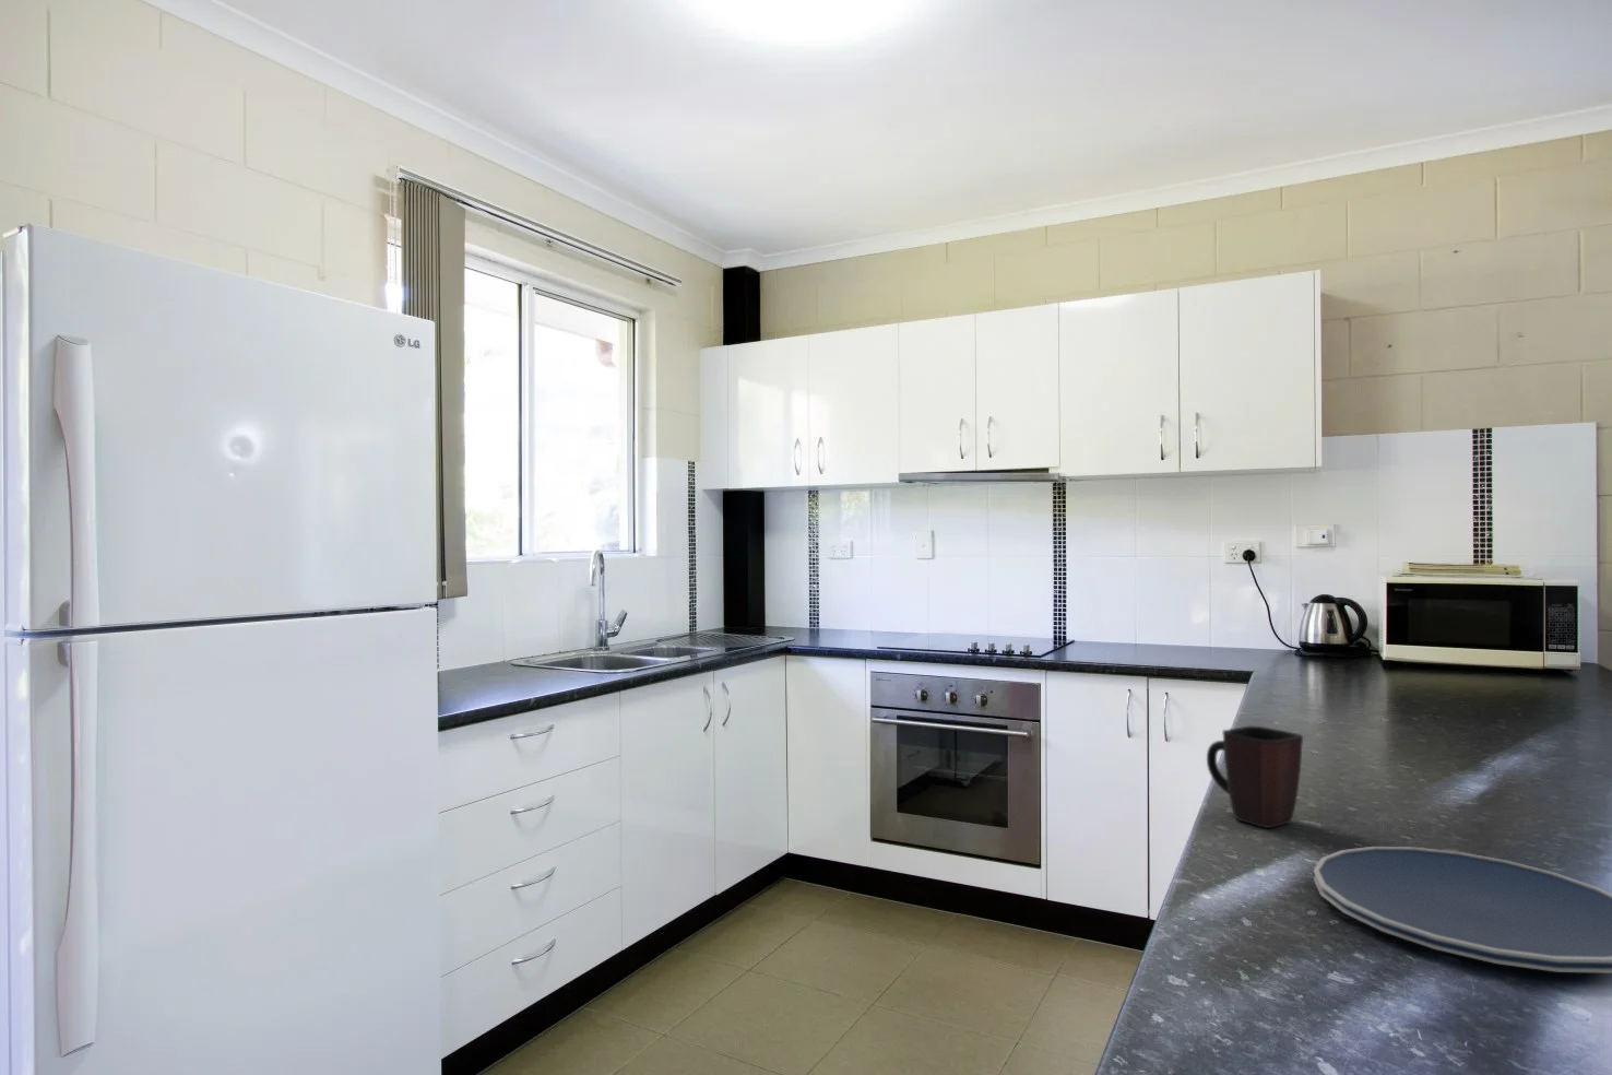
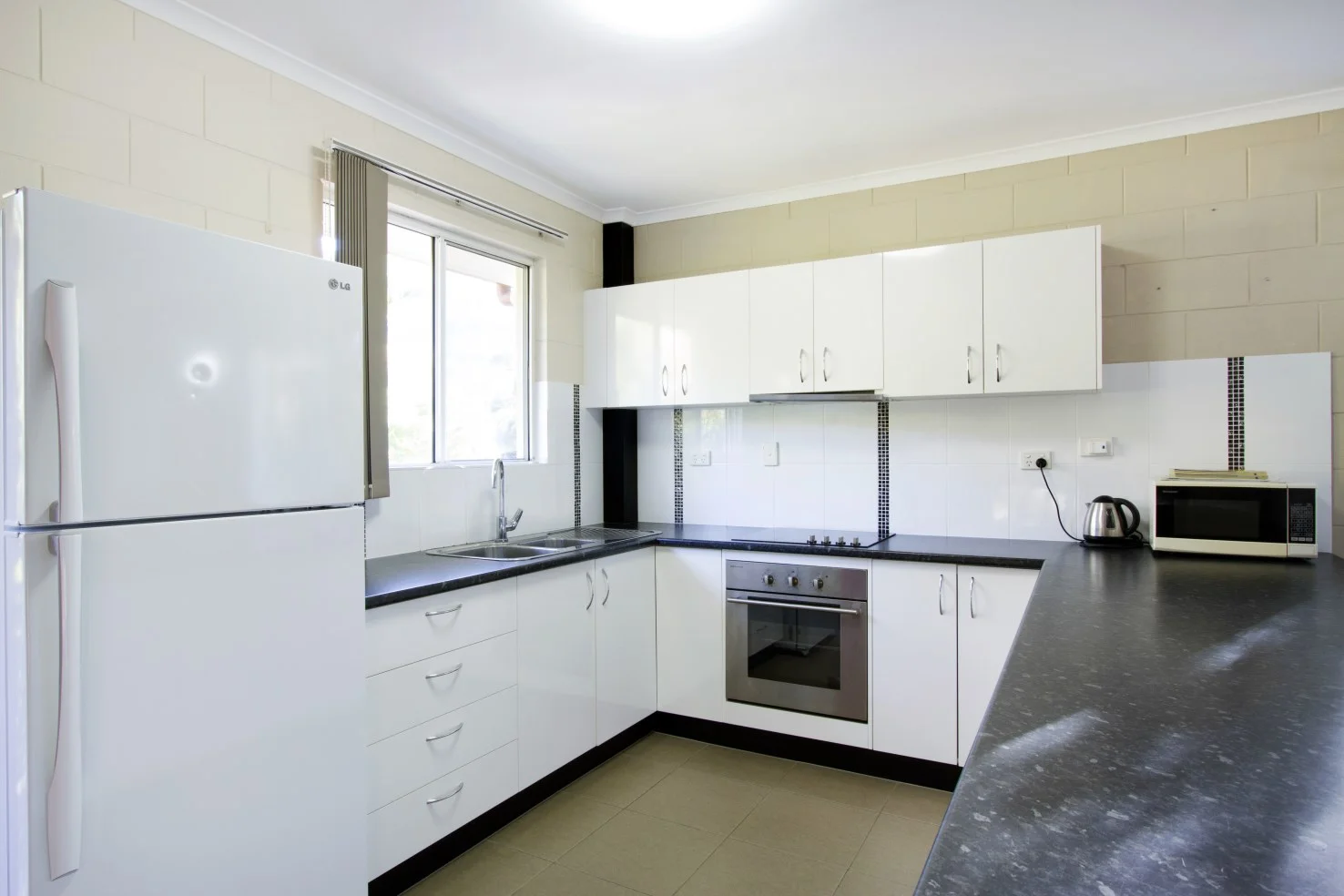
- plate [1313,846,1612,974]
- mug [1205,726,1304,829]
